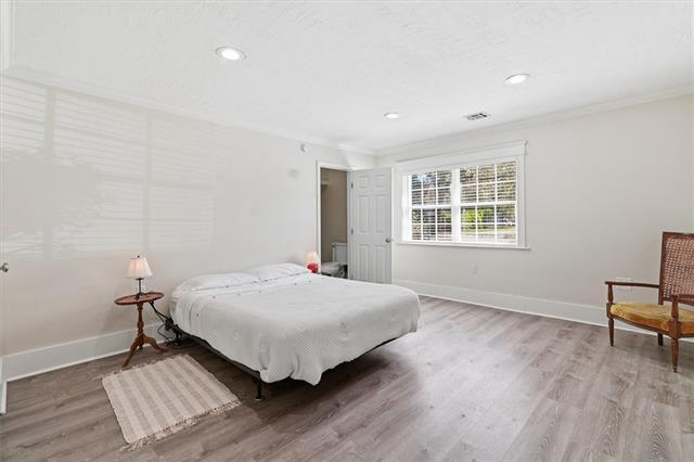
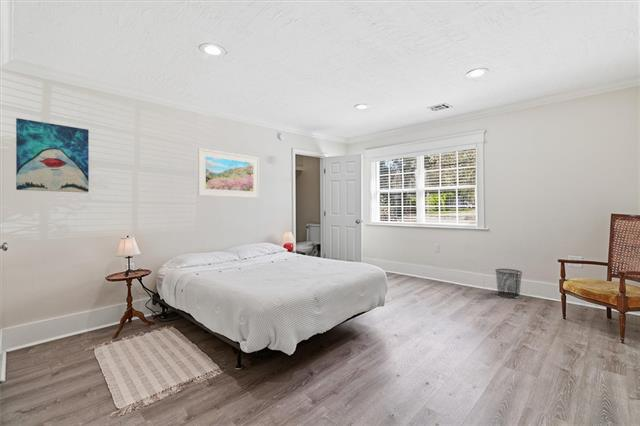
+ waste bin [494,268,523,299]
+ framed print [197,147,260,199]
+ wall art [15,117,90,194]
